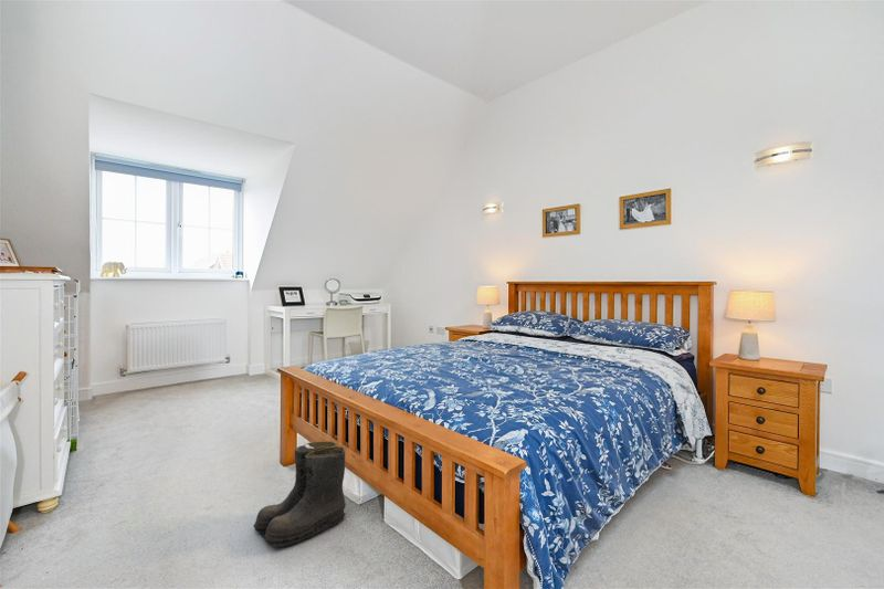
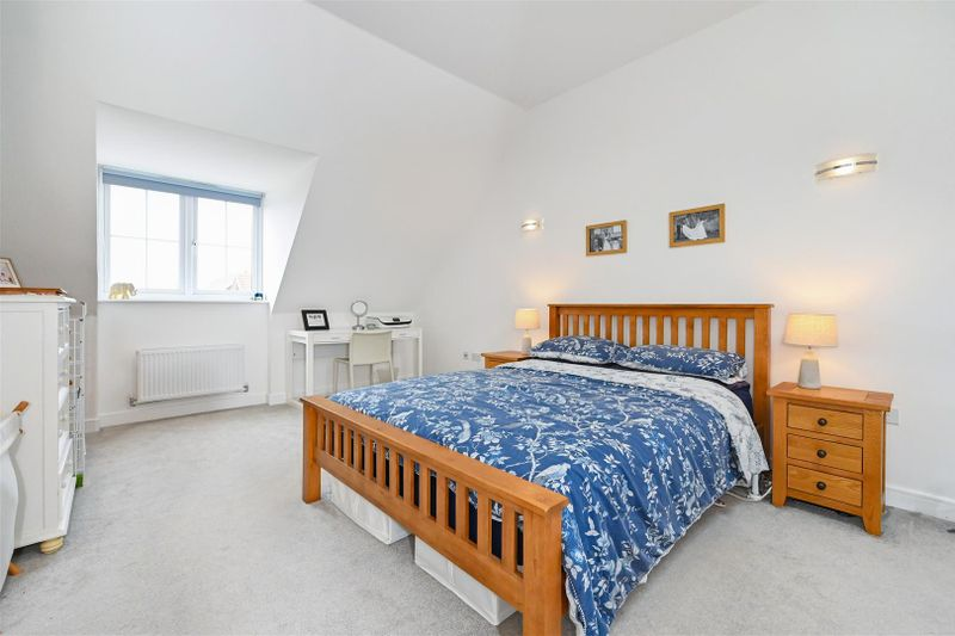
- boots [252,440,347,548]
